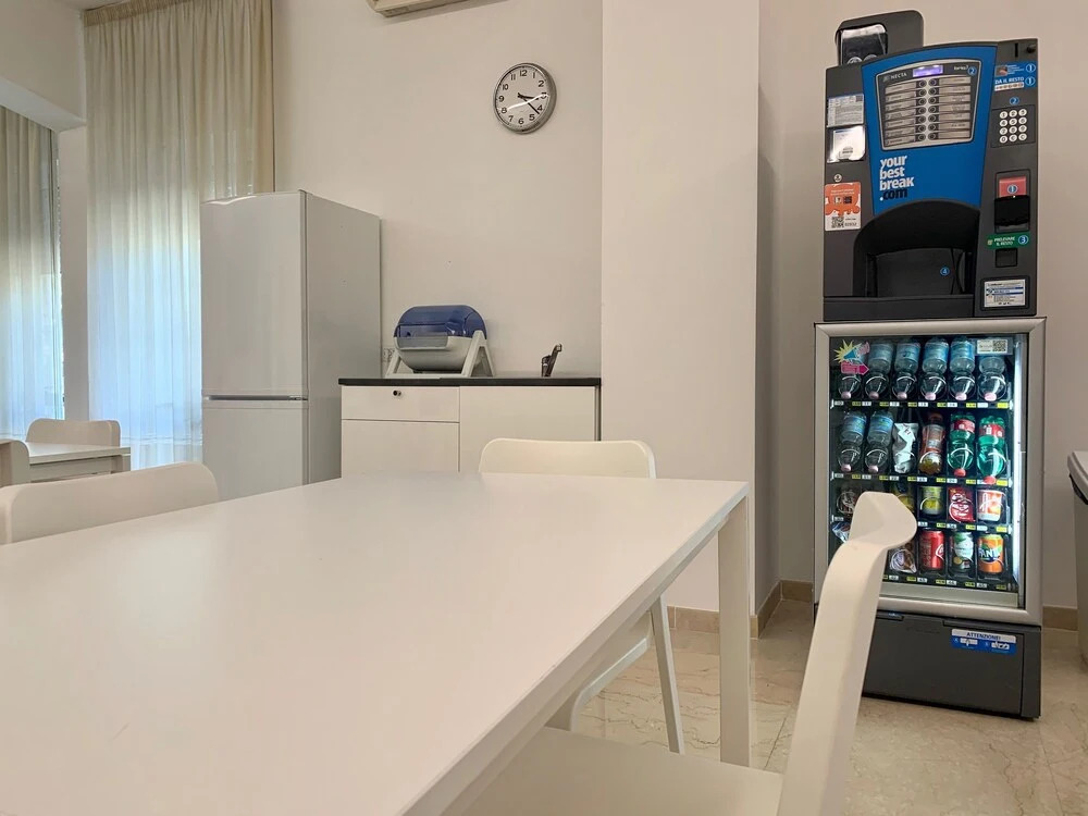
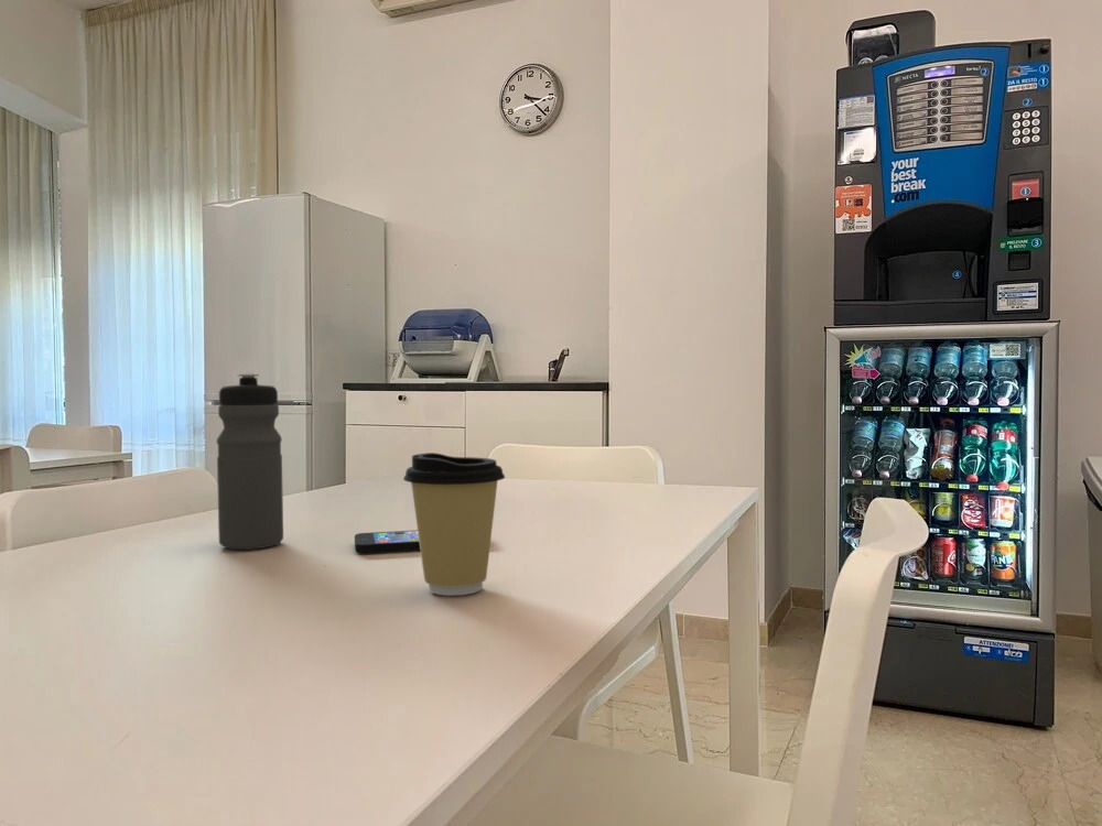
+ smartphone [354,529,421,554]
+ water bottle [216,372,284,551]
+ coffee cup [402,452,506,597]
